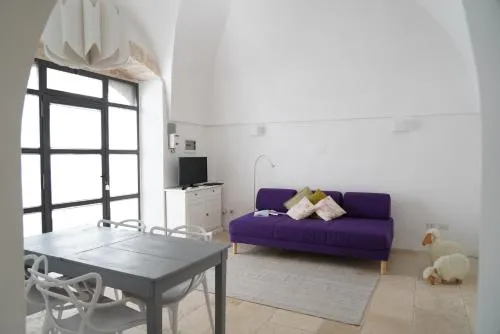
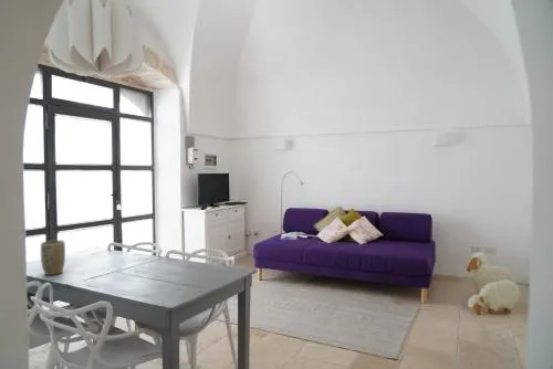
+ plant pot [40,240,66,276]
